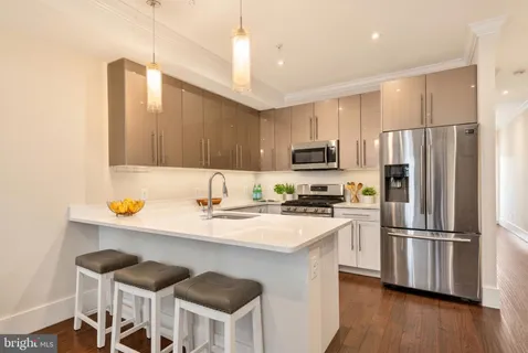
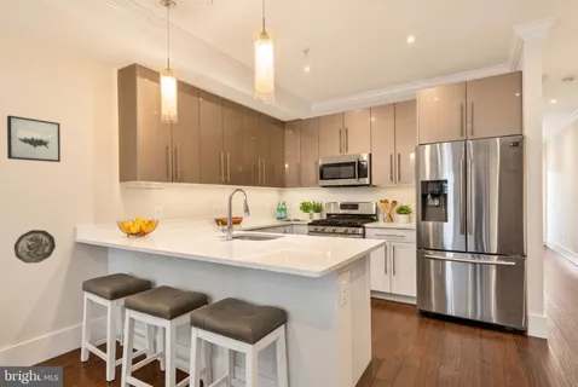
+ decorative plate [13,229,57,265]
+ wall art [6,114,62,163]
